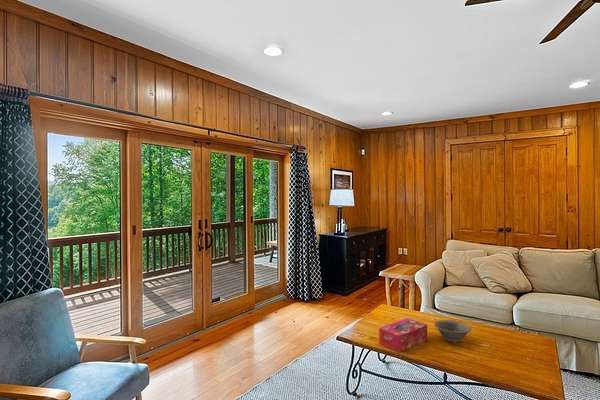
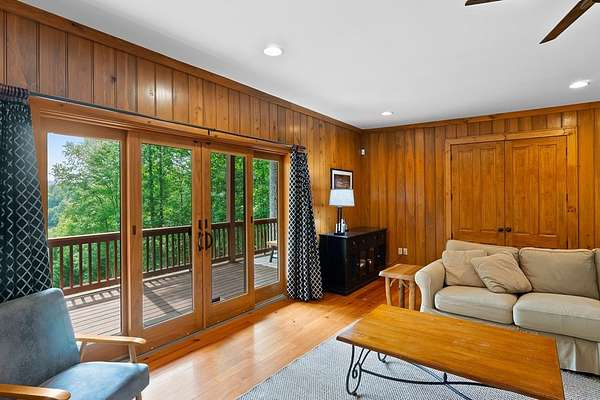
- decorative bowl [433,319,472,343]
- tissue box [378,317,428,353]
